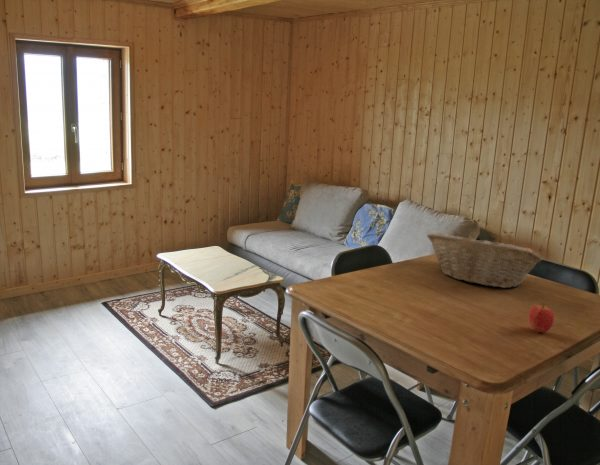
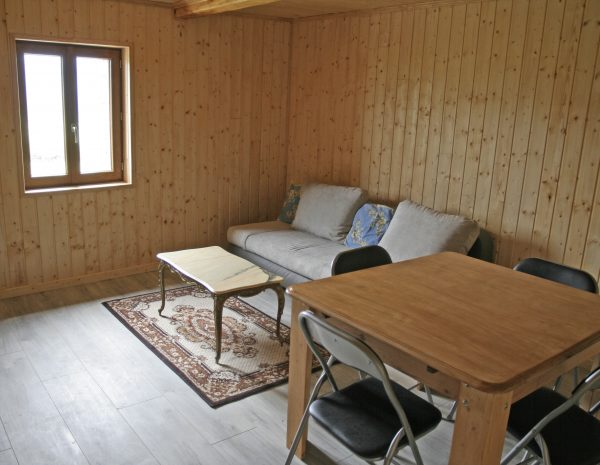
- apple [528,303,555,334]
- fruit basket [426,232,543,289]
